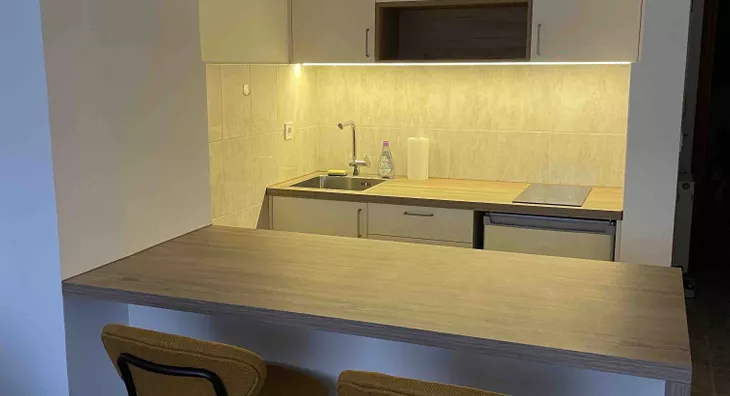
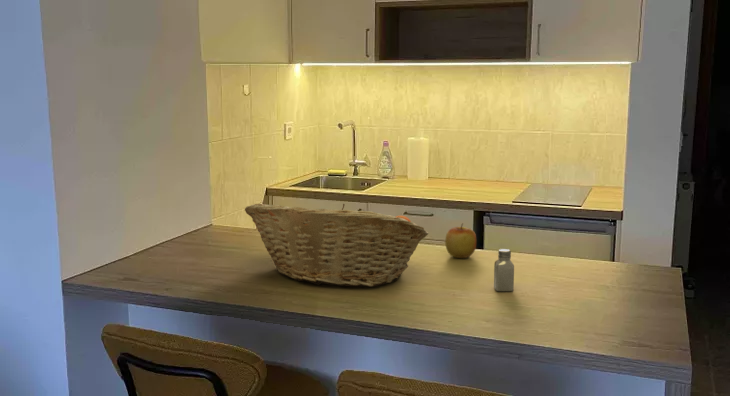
+ fruit basket [244,203,430,288]
+ apple [444,222,477,259]
+ saltshaker [493,248,515,292]
